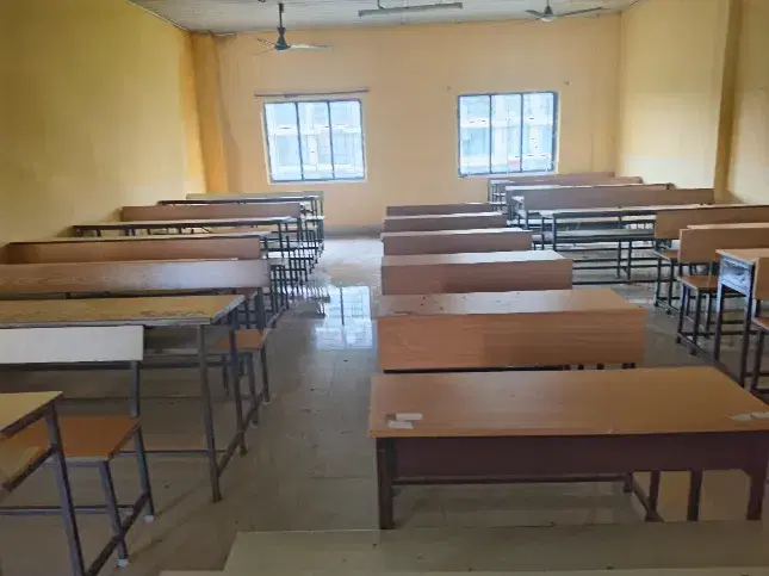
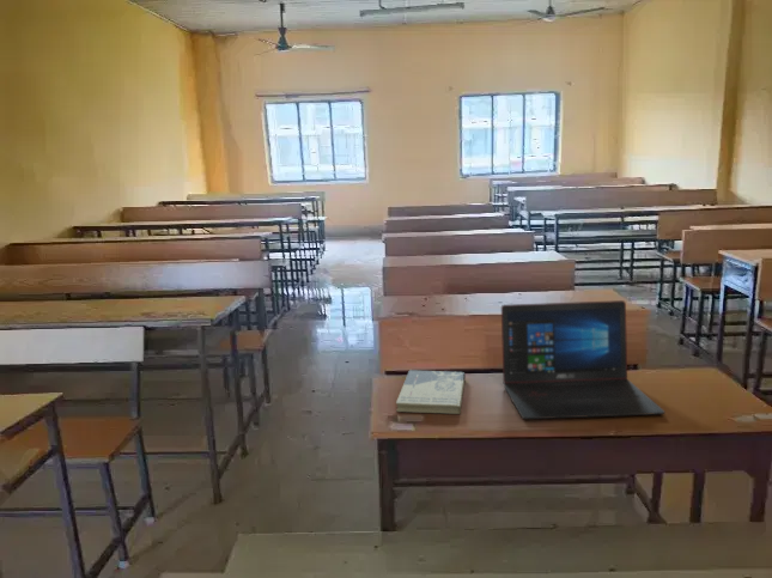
+ laptop [500,299,665,420]
+ book [395,369,467,415]
